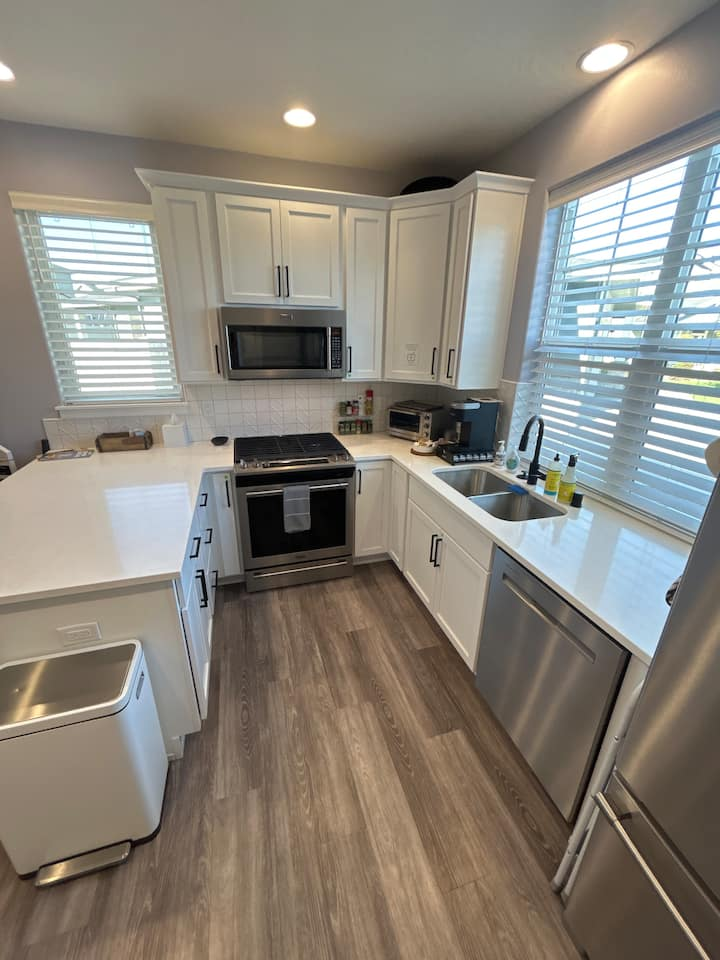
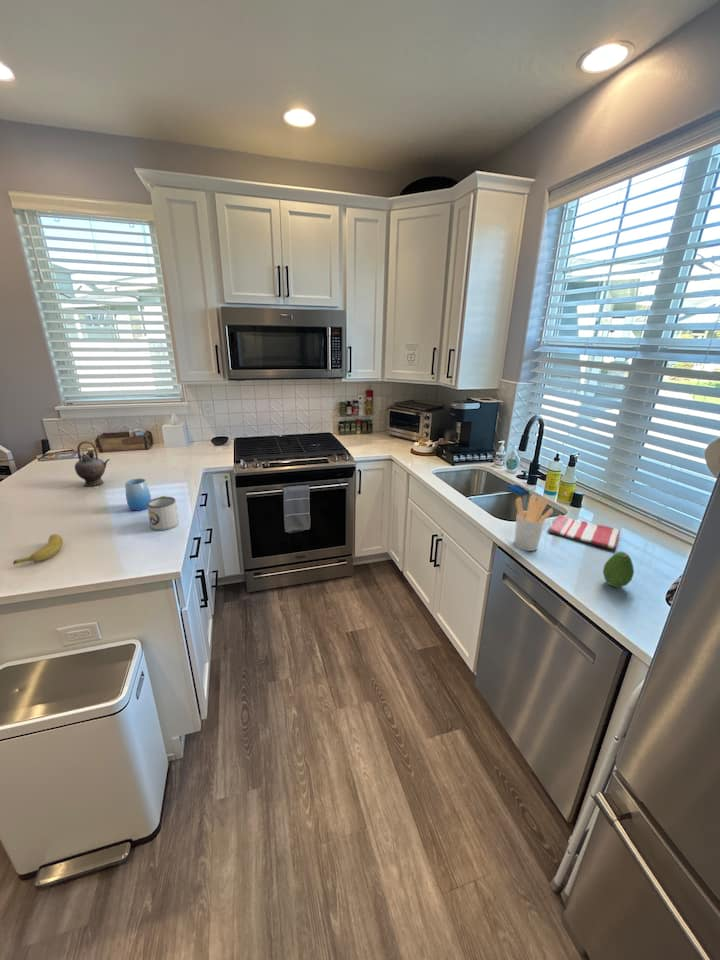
+ teapot [74,440,111,487]
+ cup [124,478,152,512]
+ banana [12,533,64,565]
+ mug [147,495,180,531]
+ utensil holder [513,494,554,552]
+ dish towel [548,514,621,550]
+ fruit [602,550,635,588]
